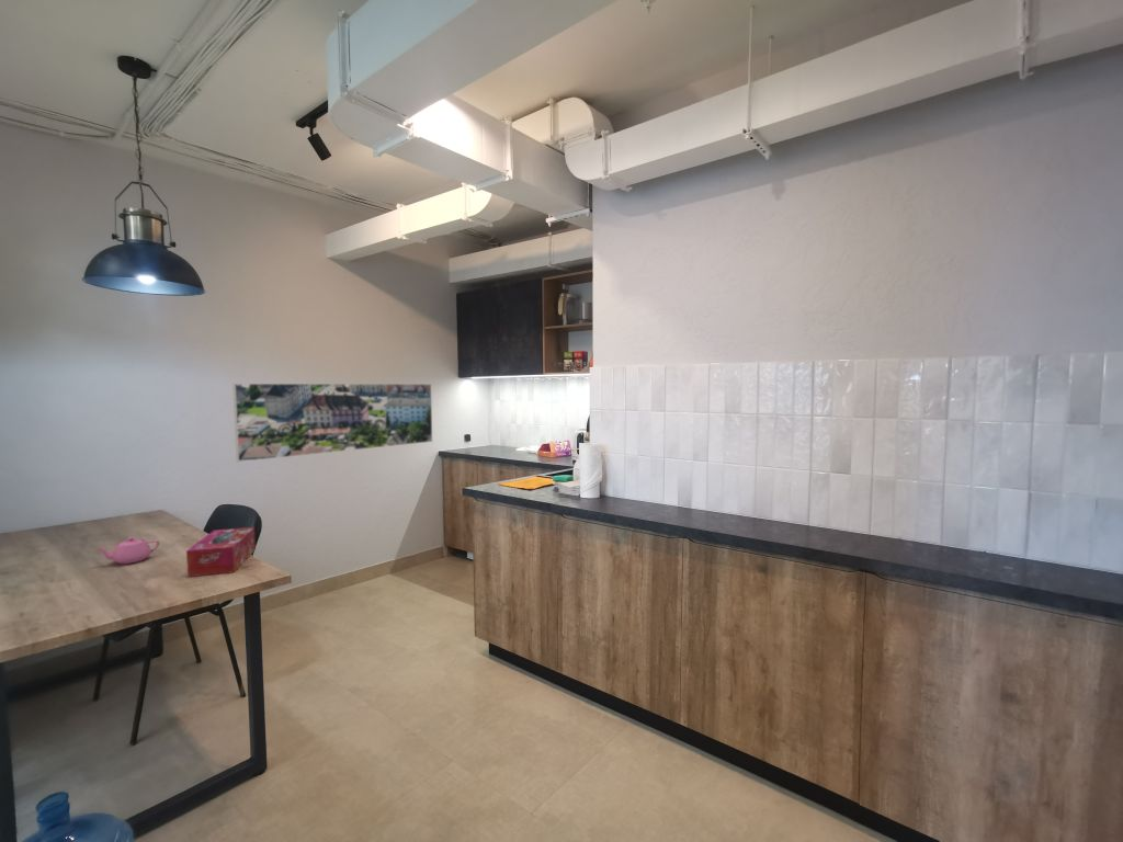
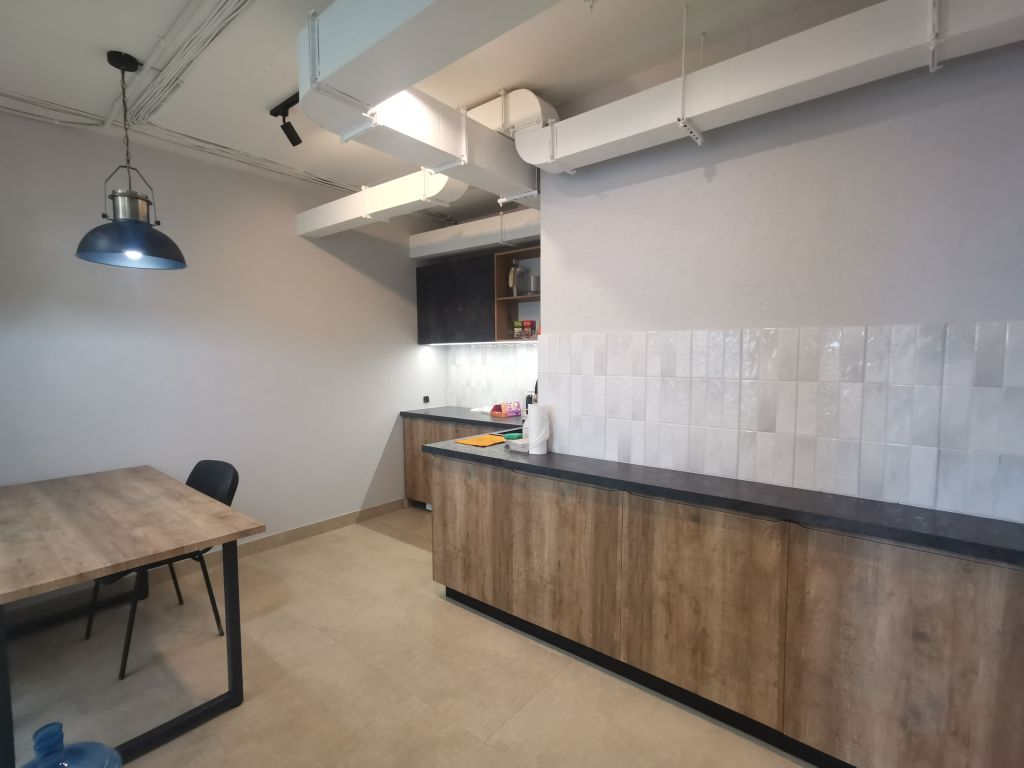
- tissue box [185,526,257,578]
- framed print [231,383,433,463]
- teapot [95,536,161,565]
